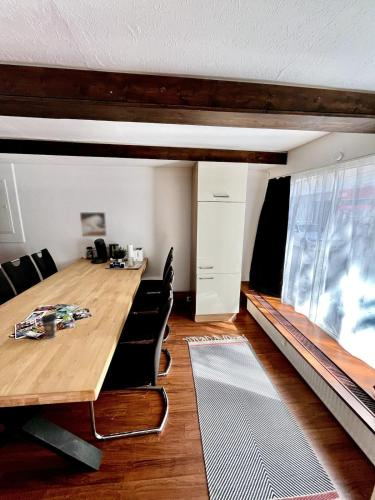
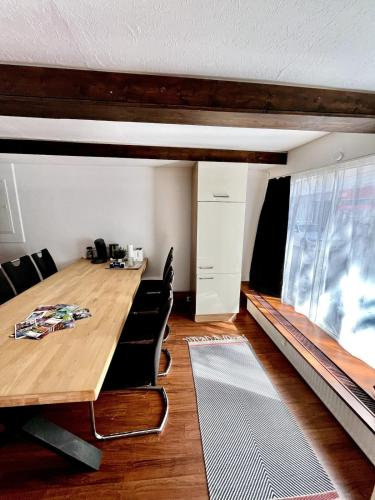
- coffee cup [40,313,58,340]
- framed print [79,211,108,238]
